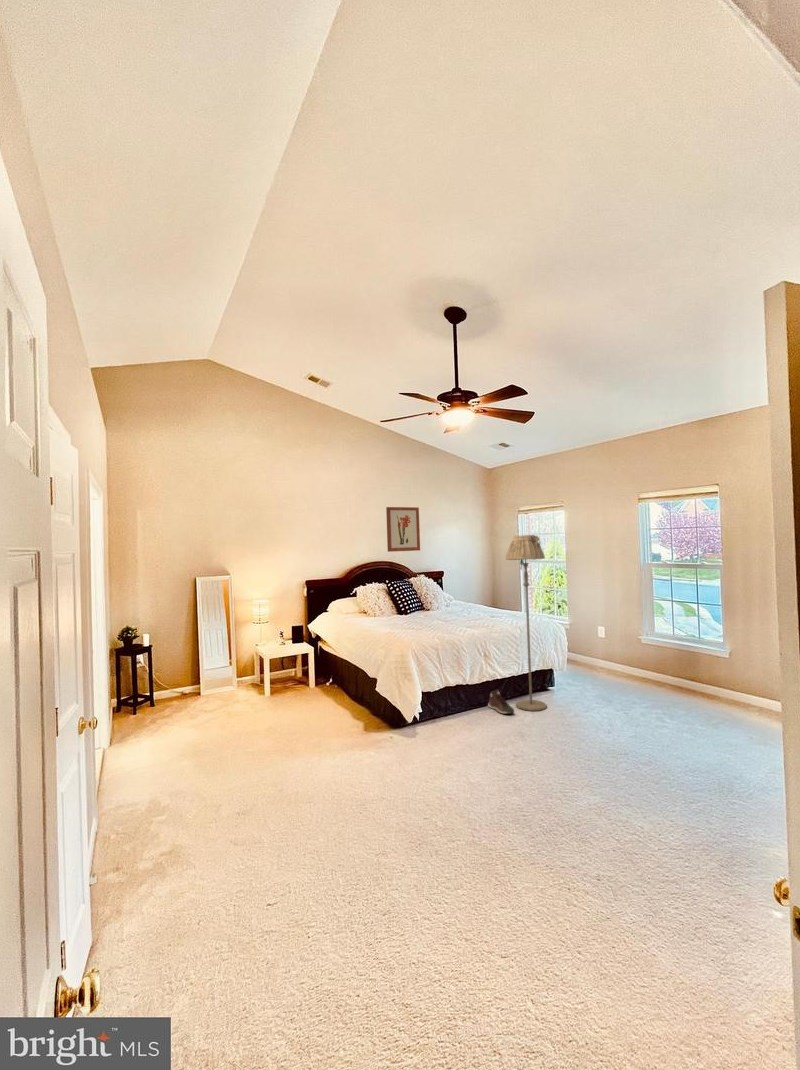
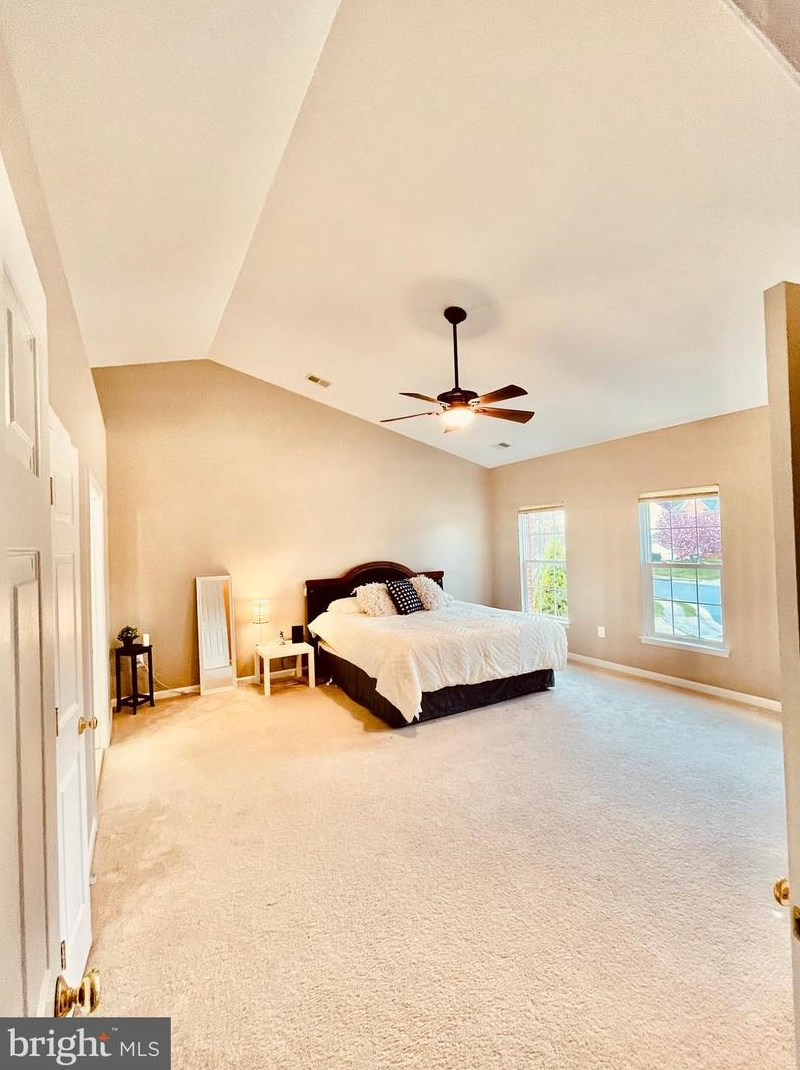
- sneaker [487,688,515,715]
- wall art [385,506,421,553]
- floor lamp [505,534,548,712]
